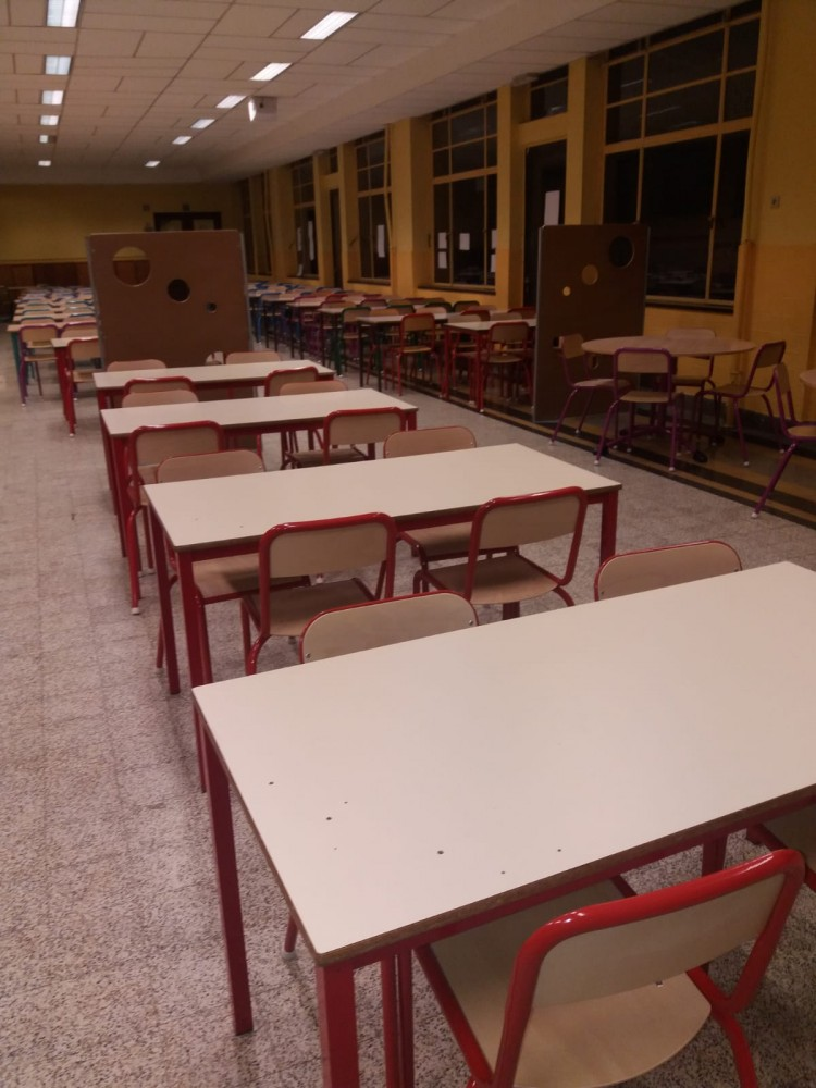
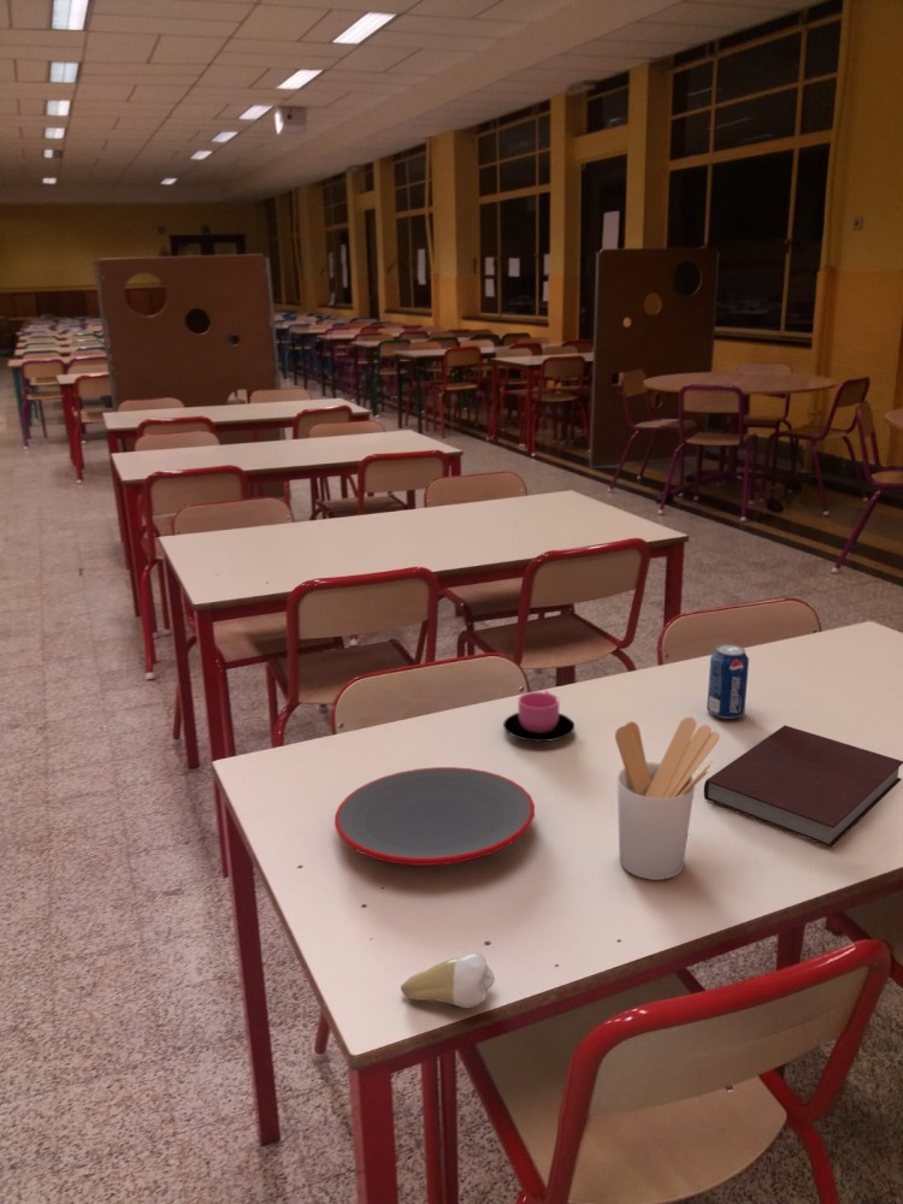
+ plate [334,766,536,867]
+ utensil holder [614,716,721,881]
+ notebook [703,725,903,849]
+ beverage can [706,643,750,720]
+ cup [502,689,576,743]
+ tooth [400,951,496,1009]
